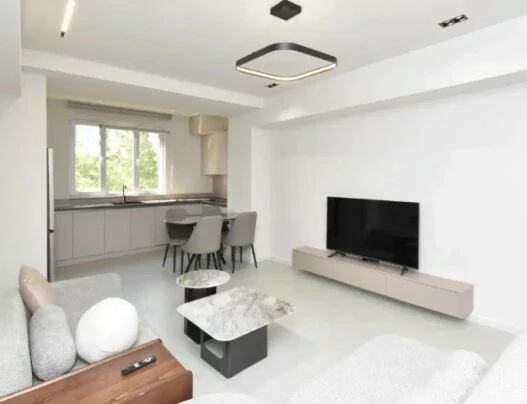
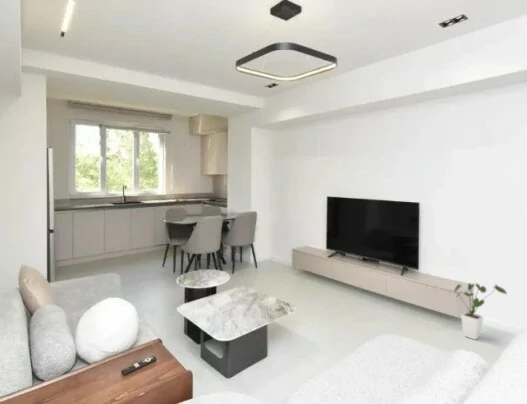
+ house plant [453,282,508,341]
